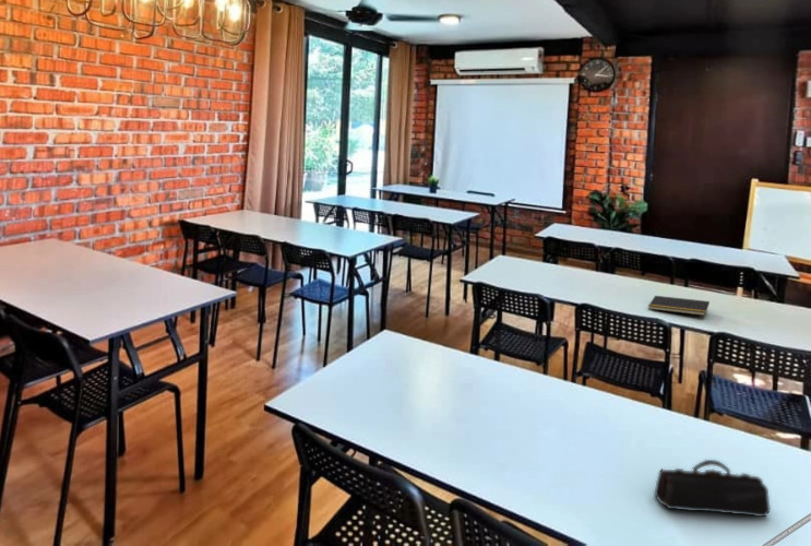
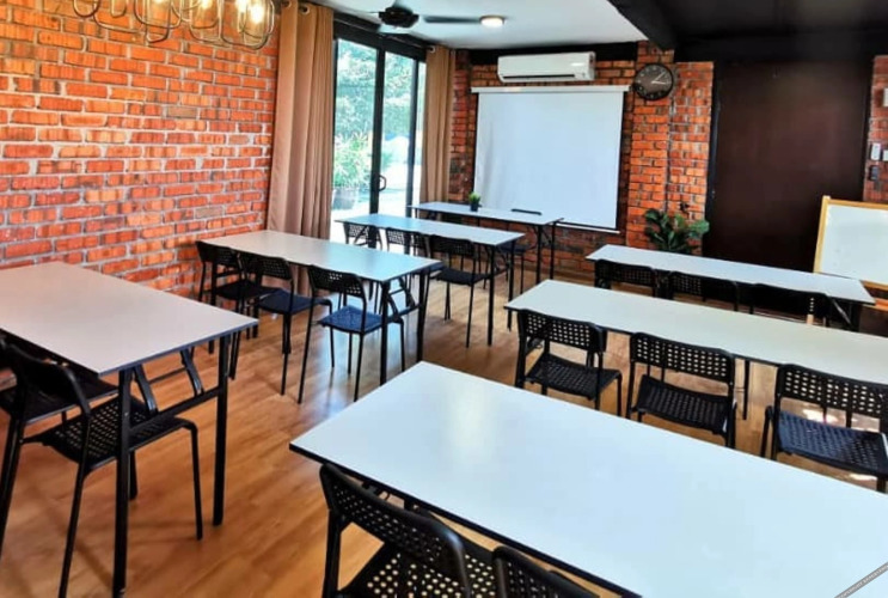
- pencil case [654,459,772,518]
- notepad [647,295,711,317]
